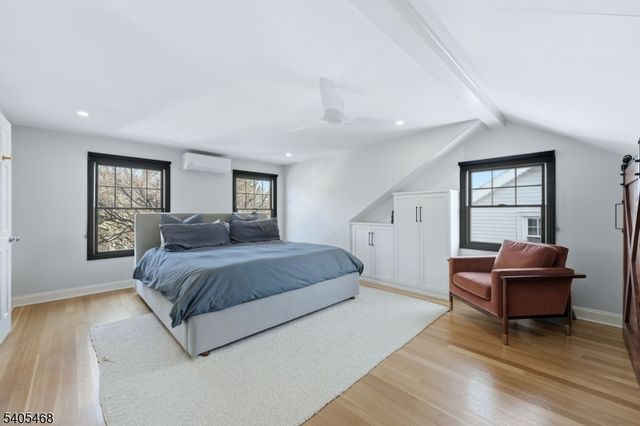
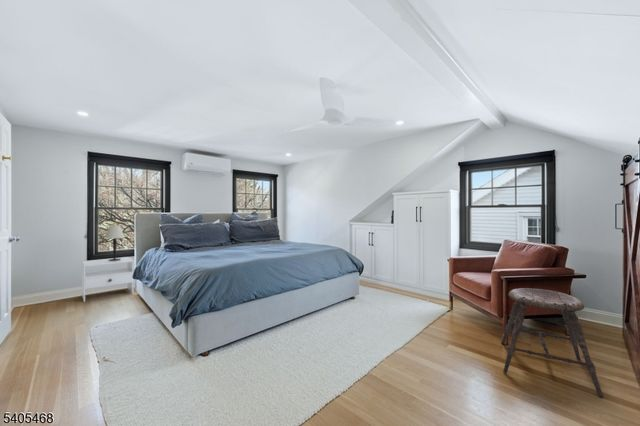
+ nightstand [81,256,135,303]
+ table lamp [104,225,125,261]
+ stool [500,287,605,399]
